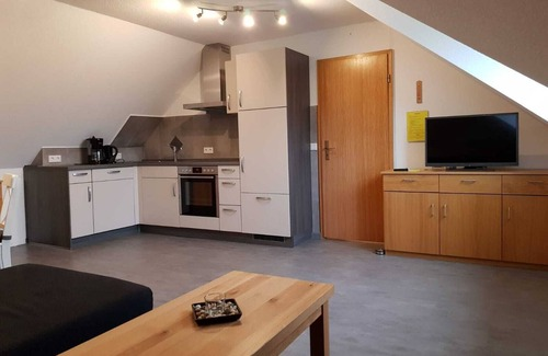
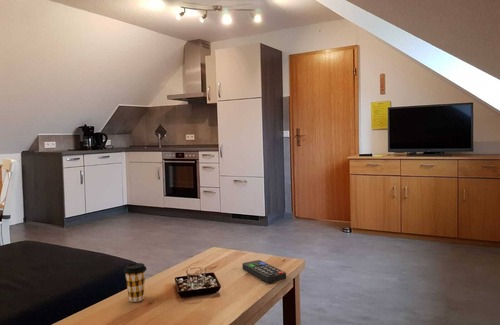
+ remote control [241,259,287,284]
+ coffee cup [123,262,148,303]
